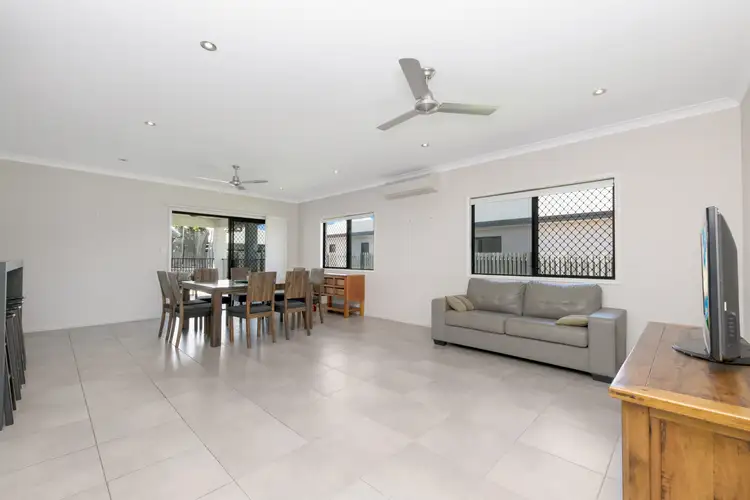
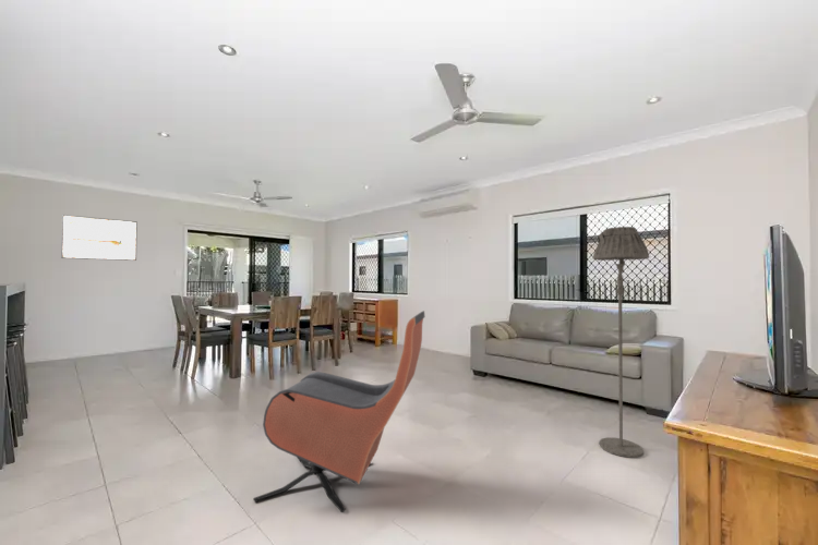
+ armchair [252,310,425,513]
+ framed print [60,214,139,262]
+ floor lamp [592,226,650,459]
